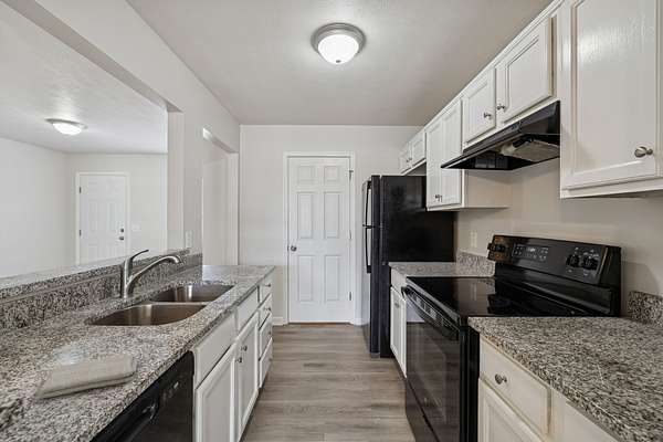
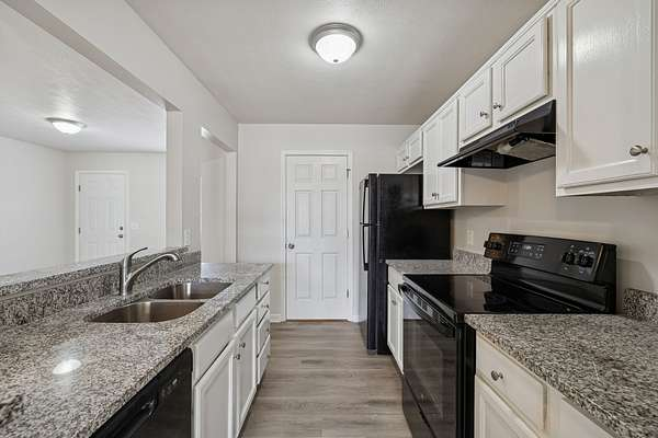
- washcloth [38,354,138,399]
